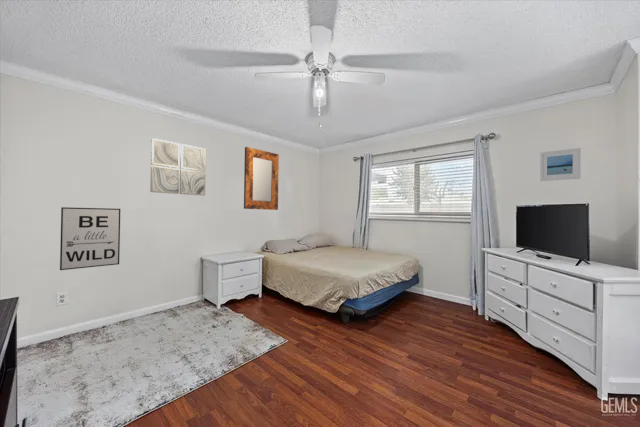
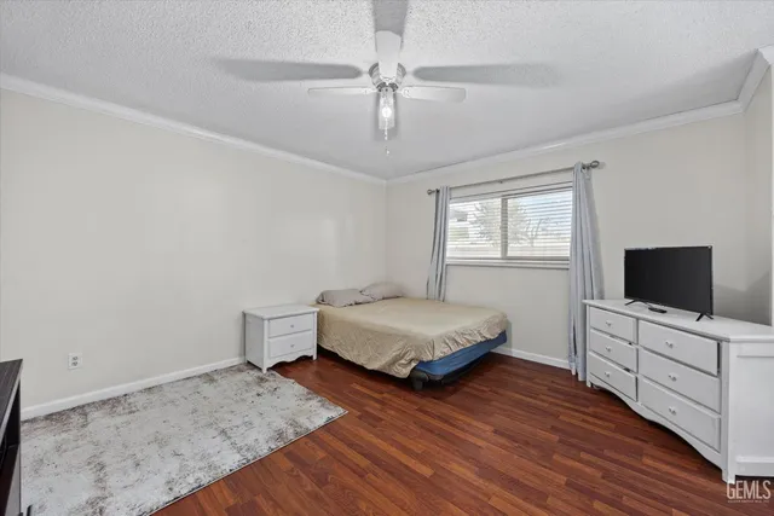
- wall art [149,137,207,197]
- home mirror [243,146,280,211]
- wall art [59,206,121,271]
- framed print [539,147,582,182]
